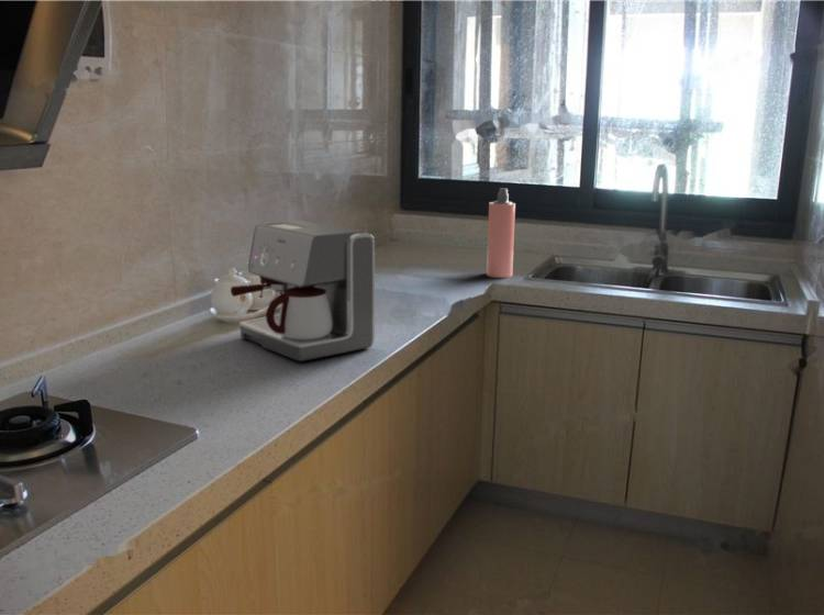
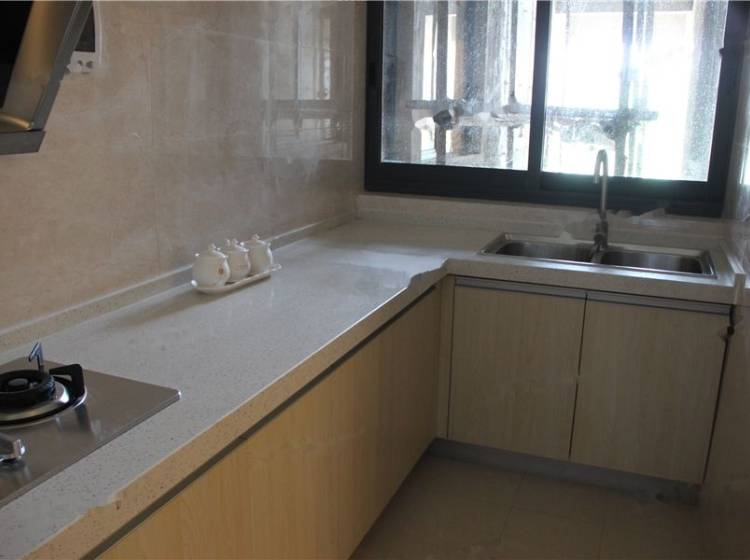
- spray bottle [486,188,516,279]
- coffee maker [230,220,376,362]
